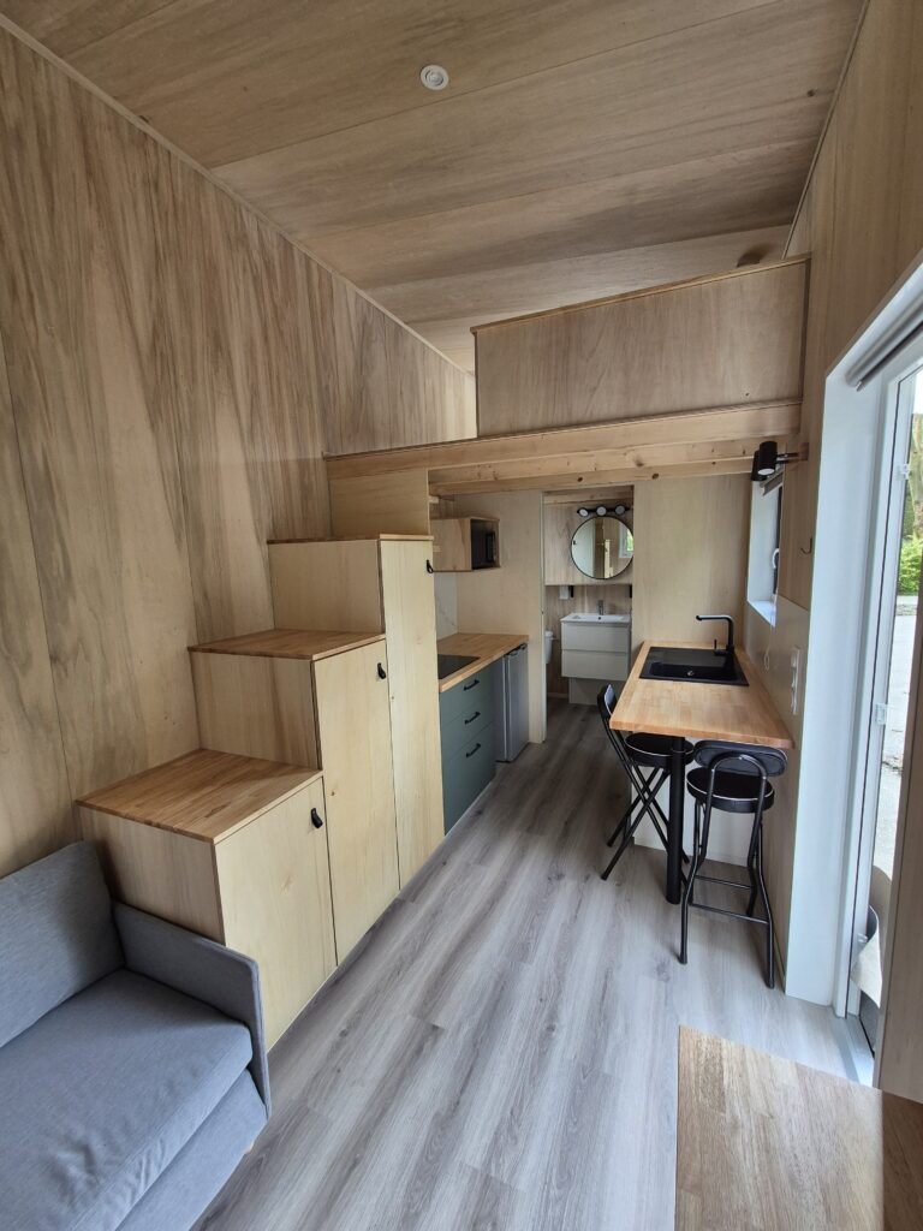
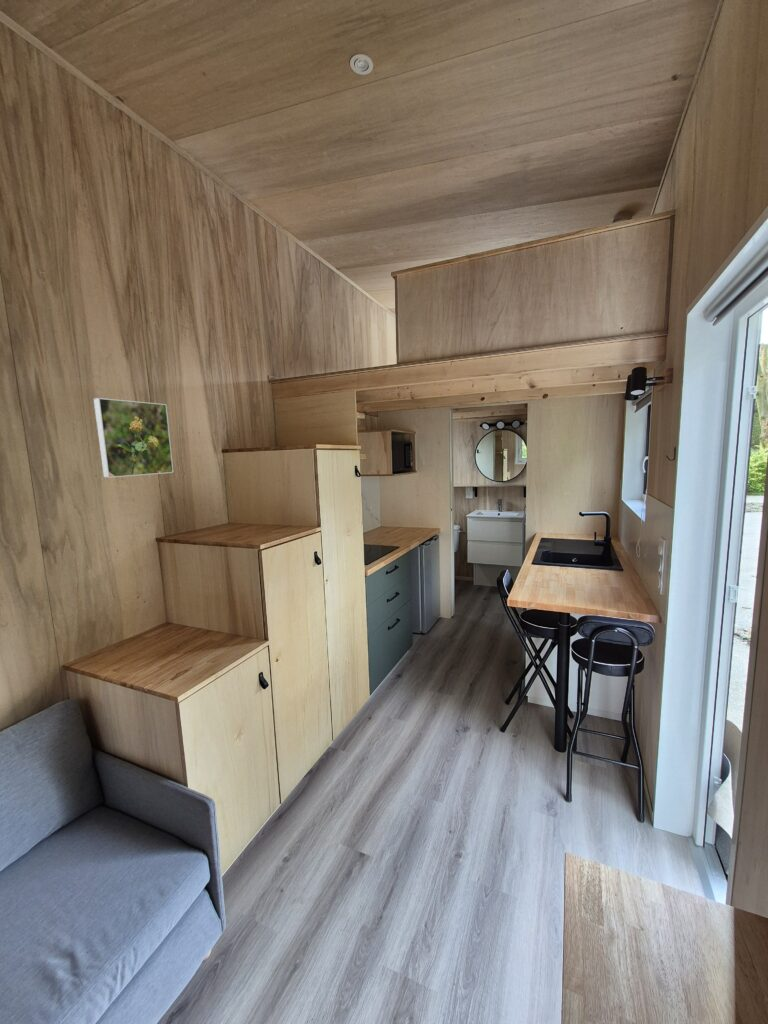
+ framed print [92,397,175,479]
